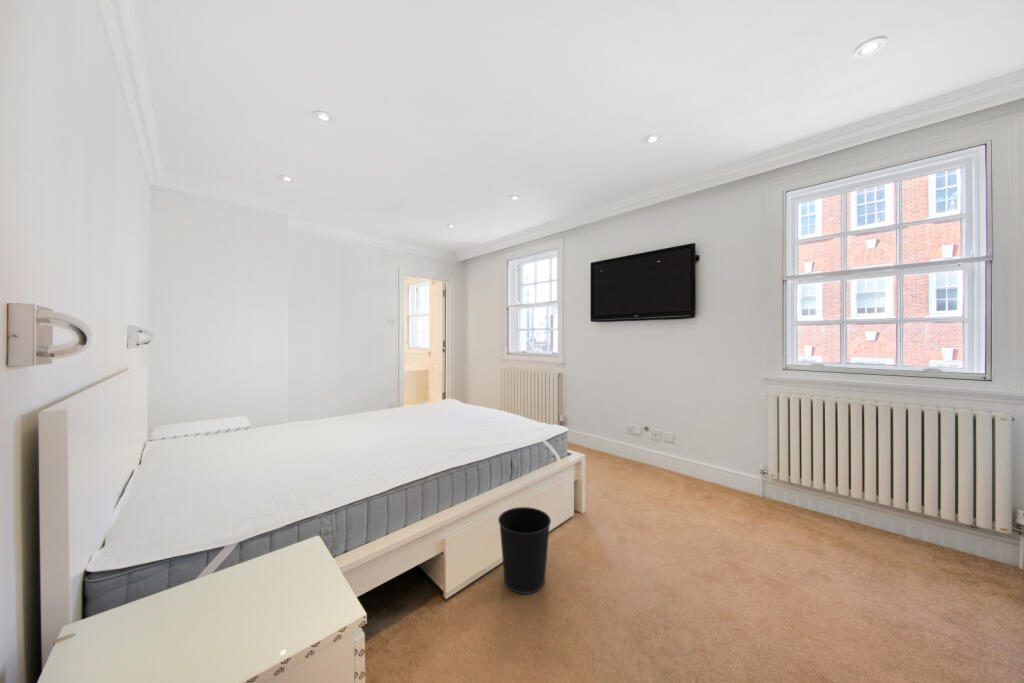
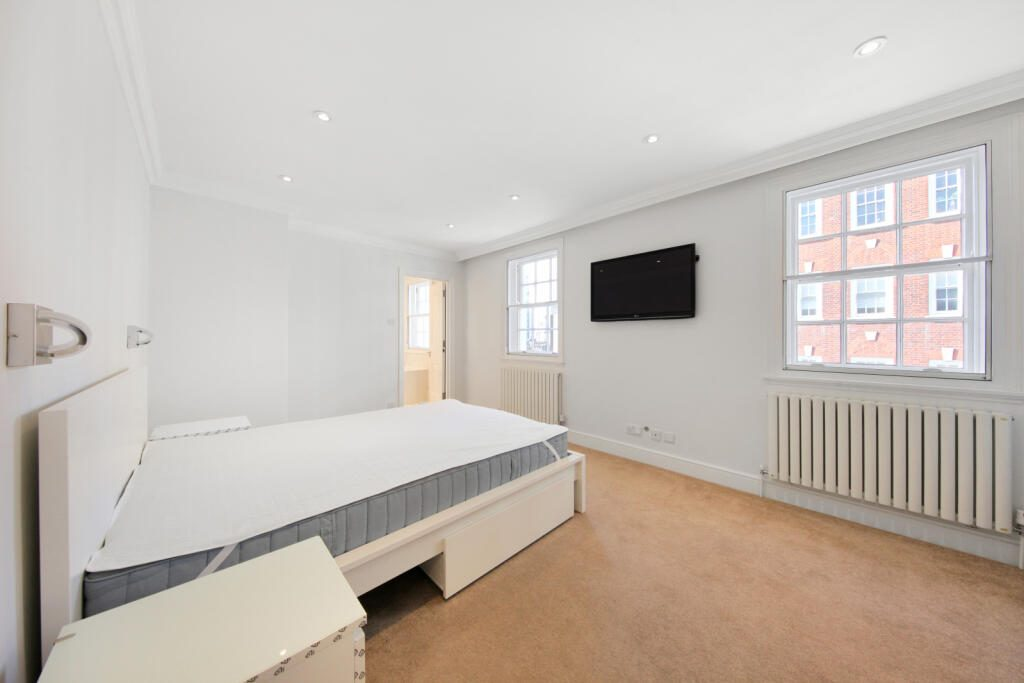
- wastebasket [497,506,552,595]
